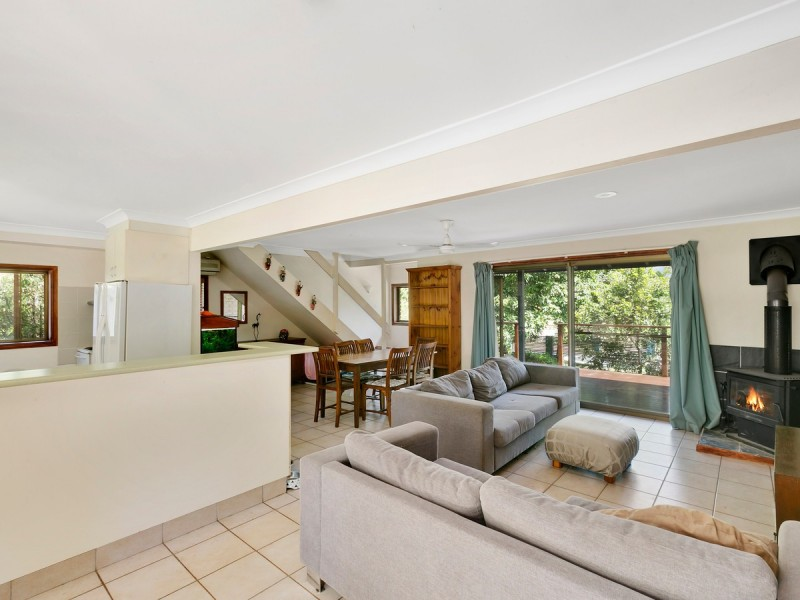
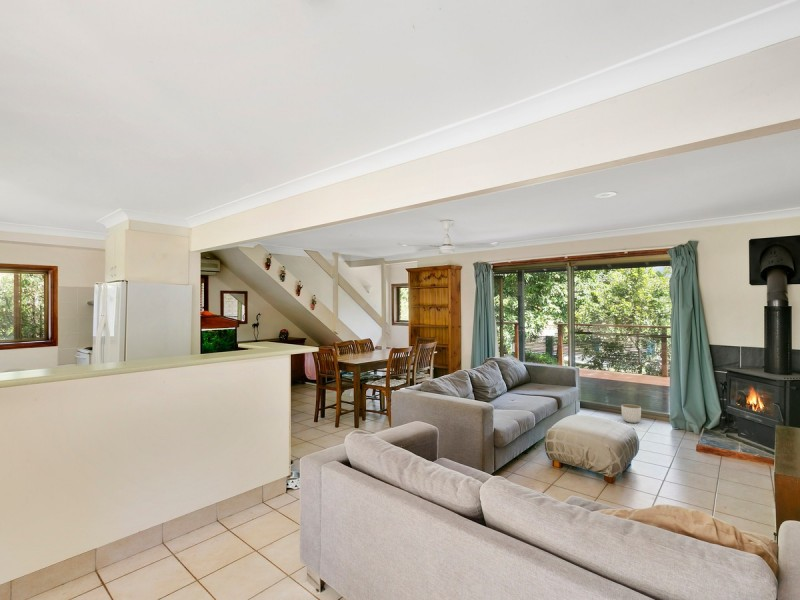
+ planter [620,403,642,424]
